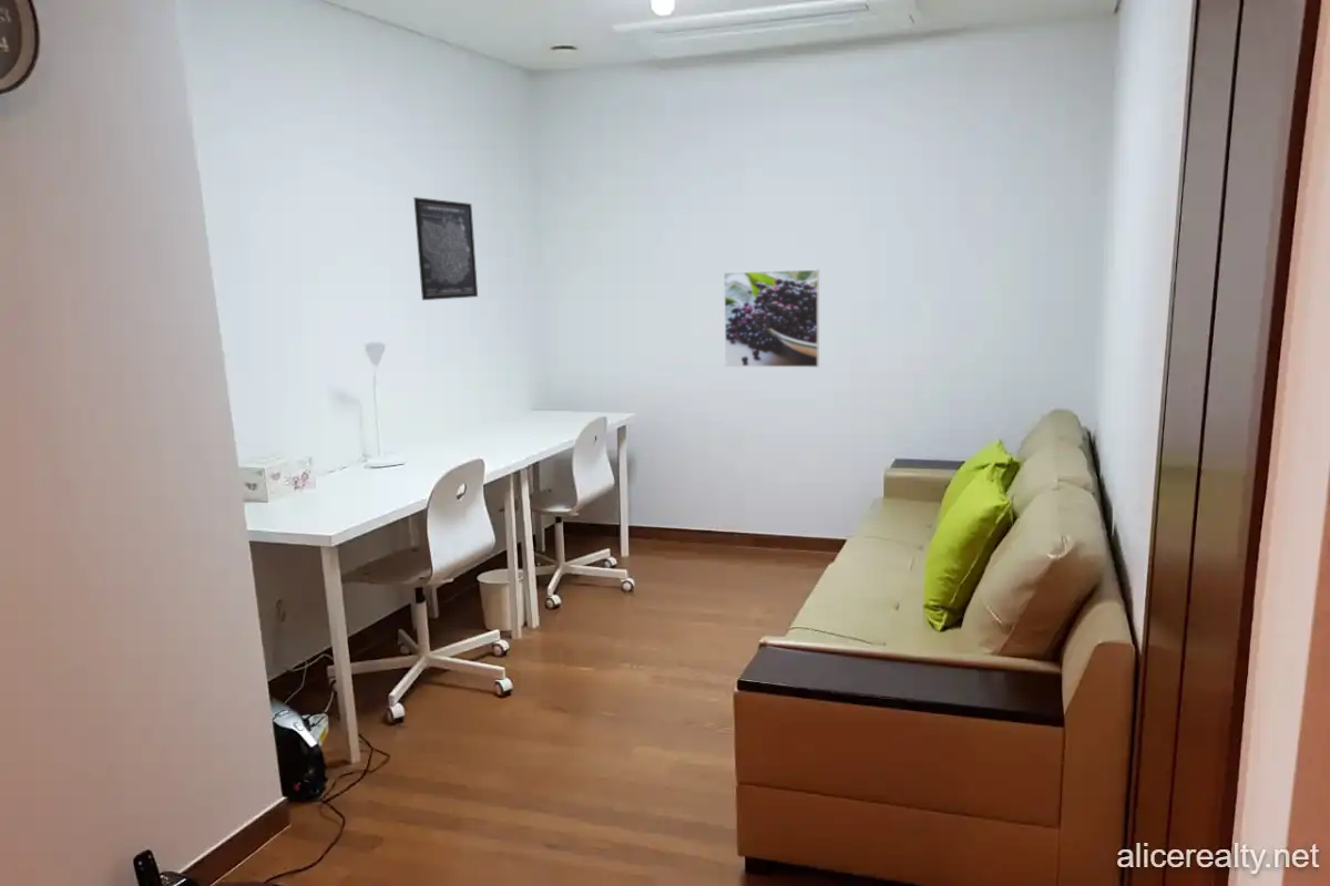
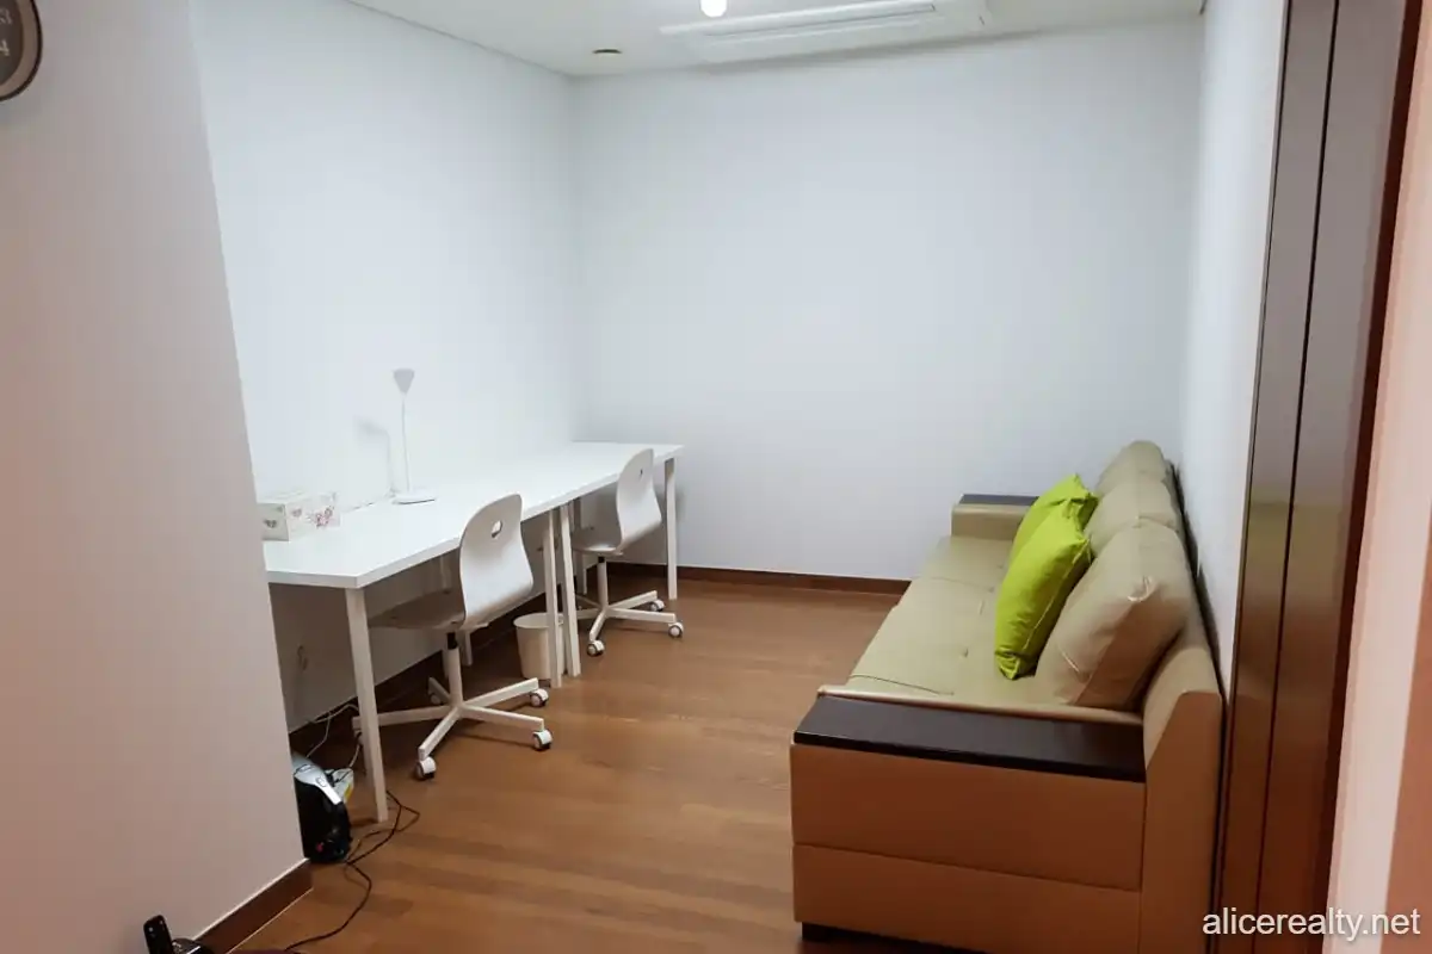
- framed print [723,268,820,369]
- wall art [412,196,479,301]
